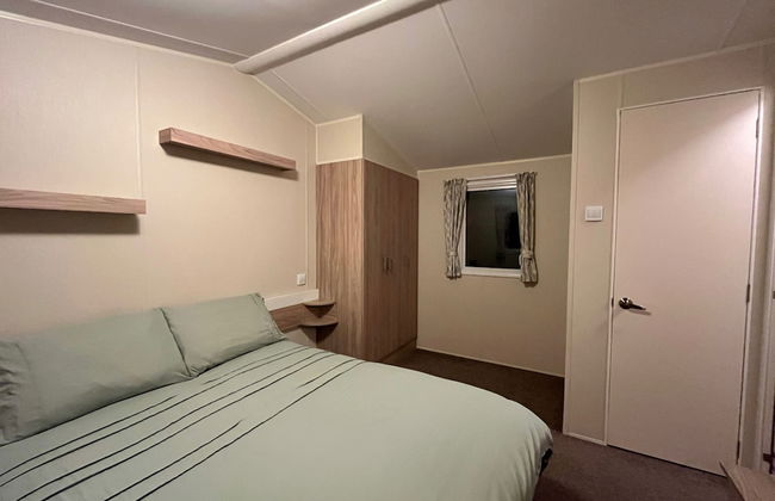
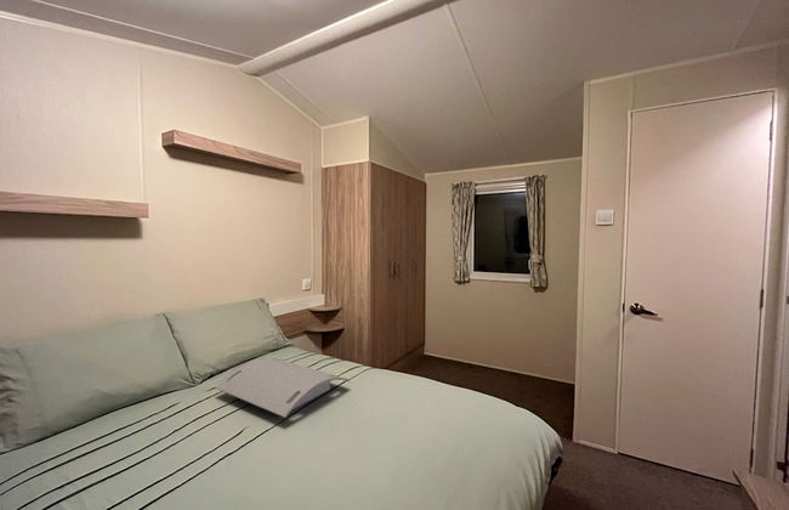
+ serving tray [215,357,351,419]
